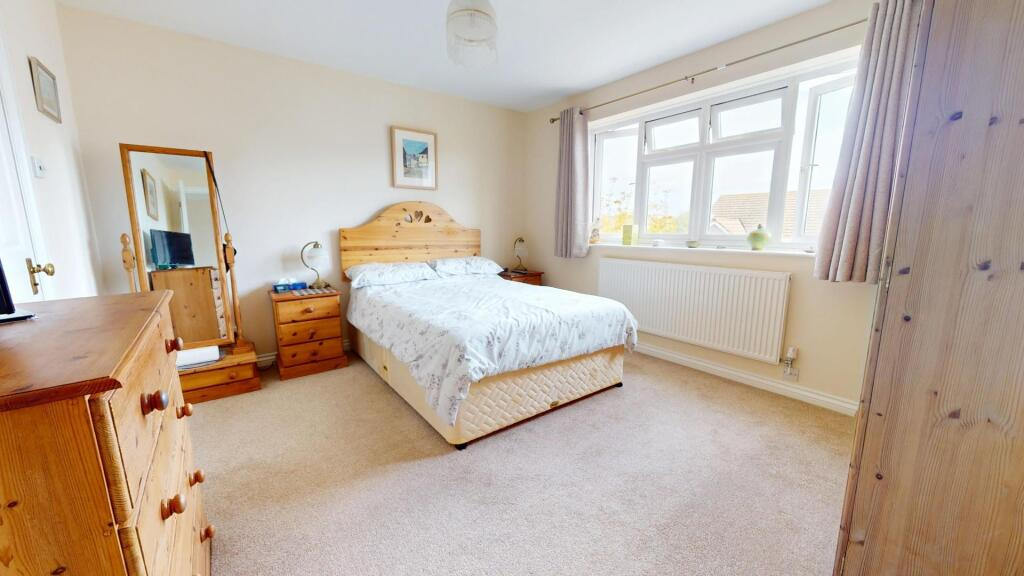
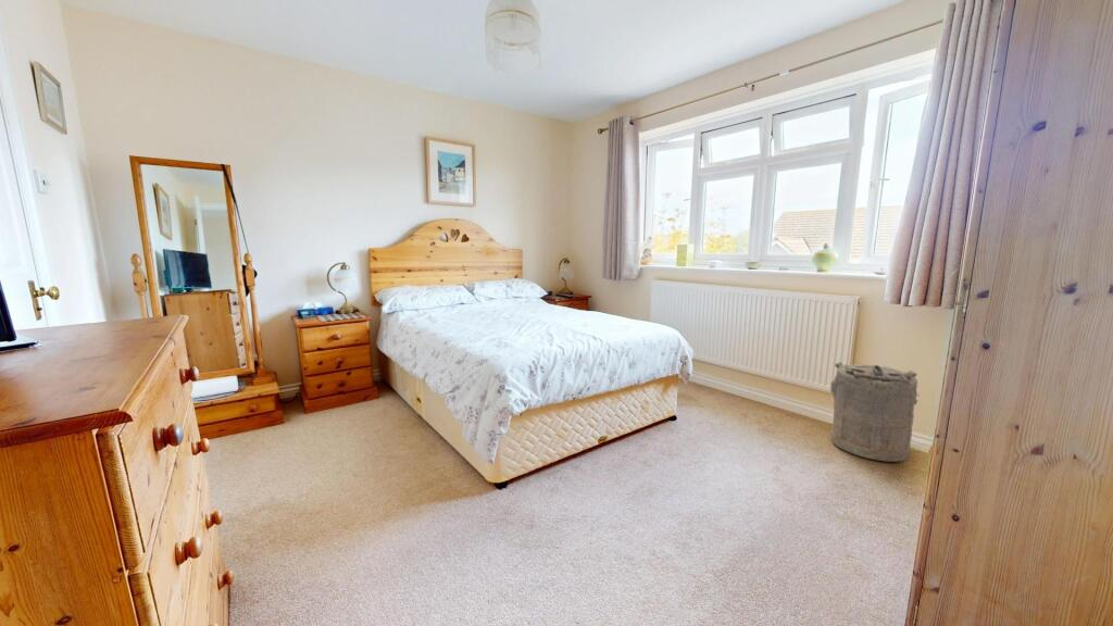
+ laundry hamper [829,361,920,463]
